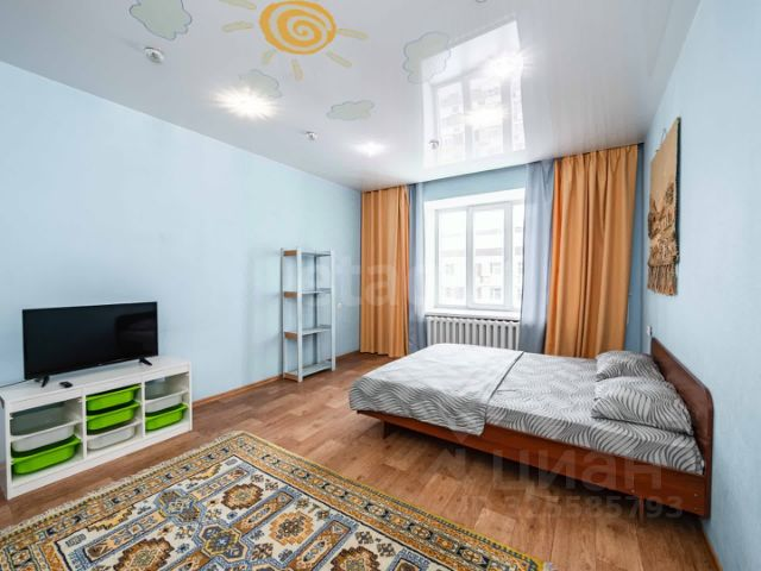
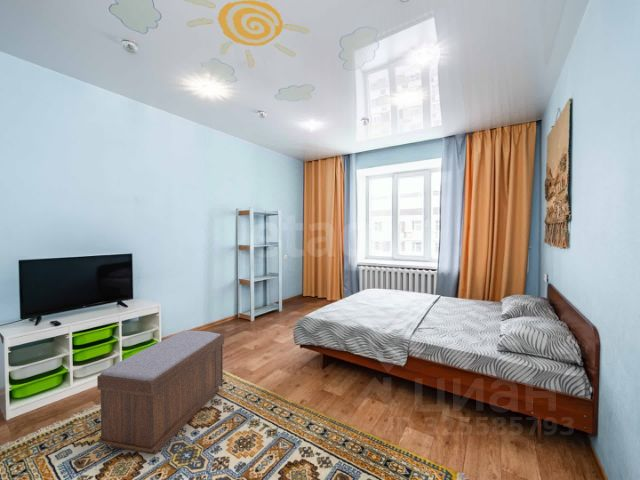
+ bench [96,329,225,456]
